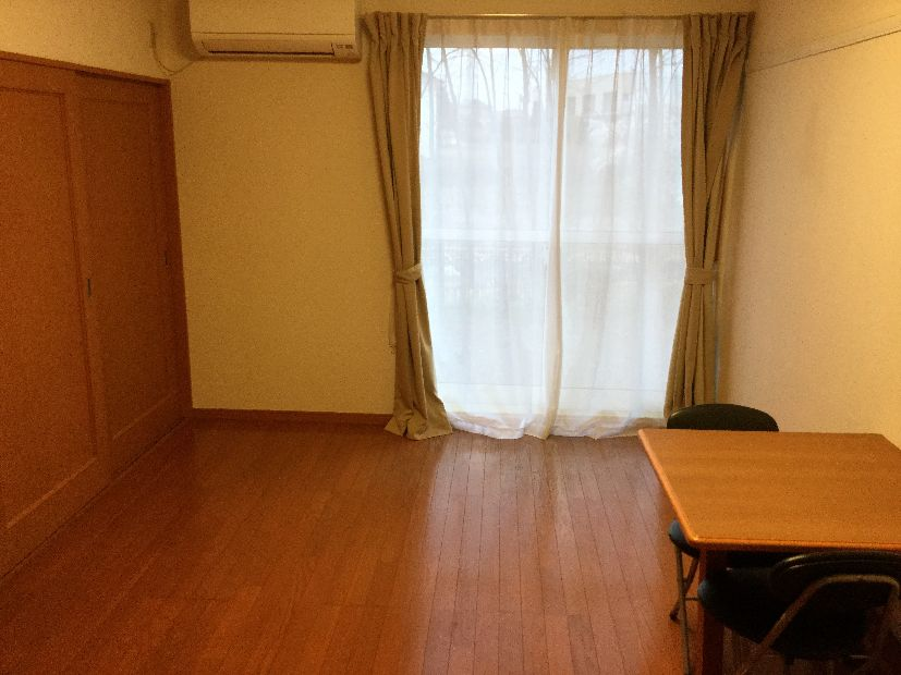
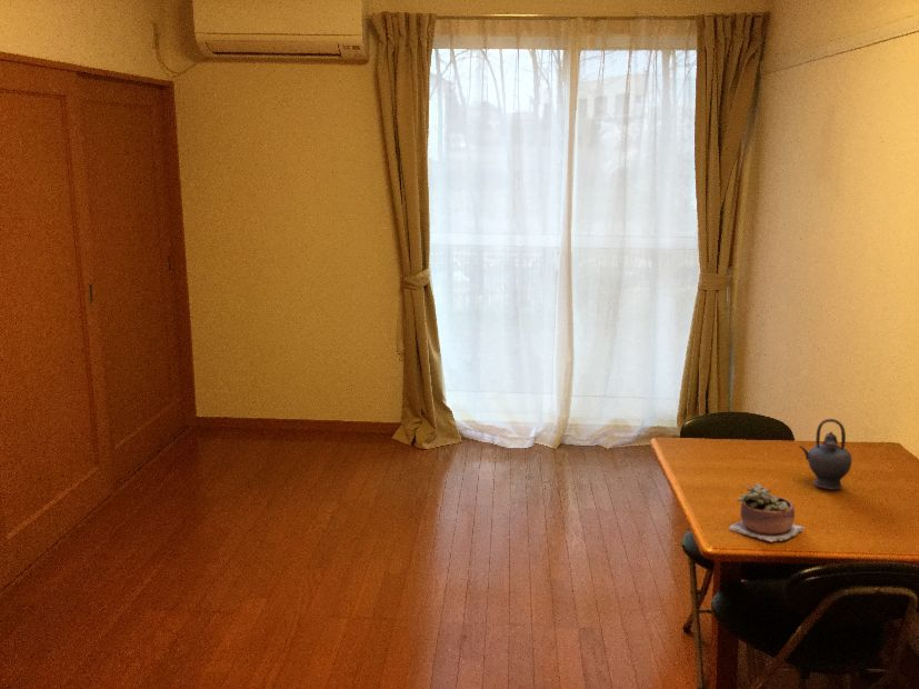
+ teapot [798,418,853,490]
+ succulent plant [728,482,806,543]
